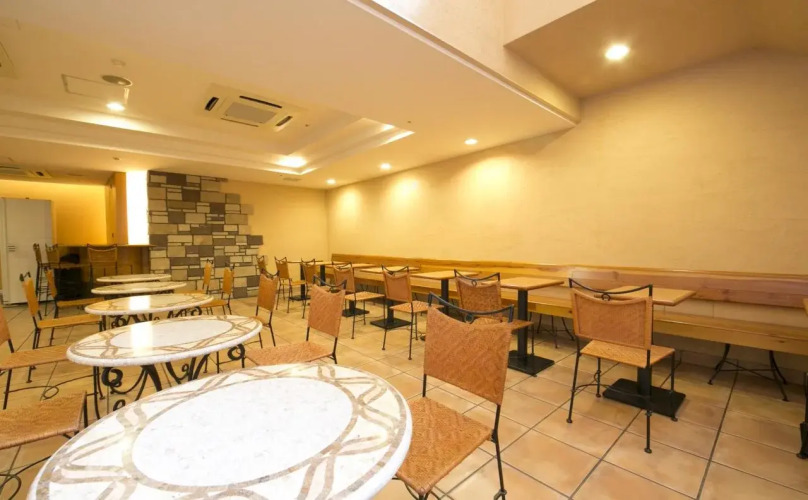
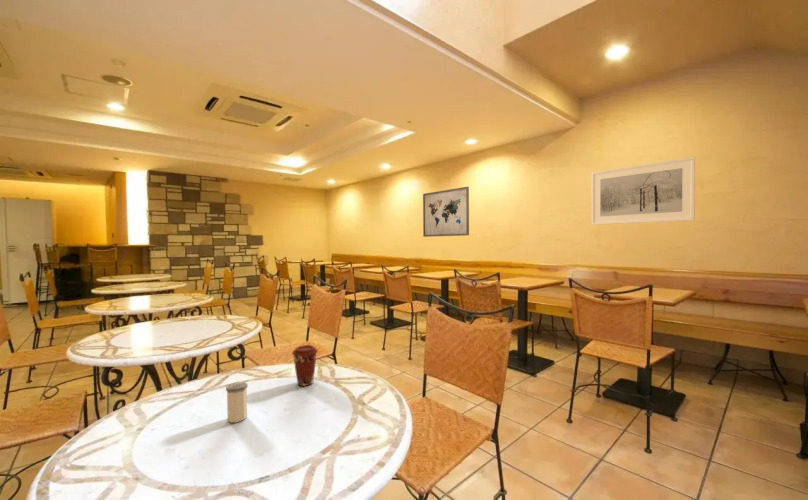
+ salt shaker [225,381,248,423]
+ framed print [591,156,696,226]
+ wall art [422,186,470,238]
+ coffee cup [291,344,319,387]
